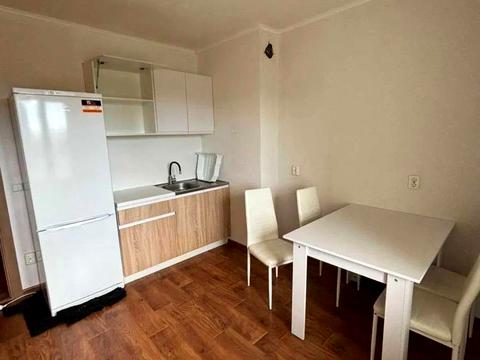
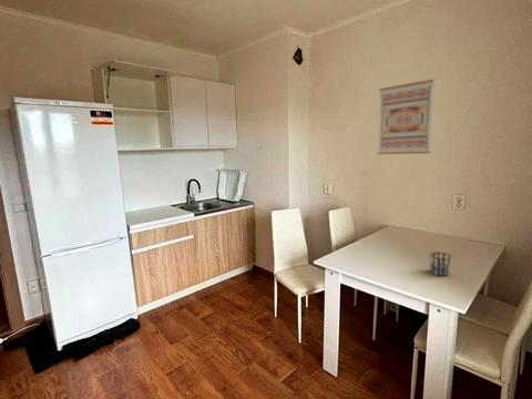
+ cup [429,250,452,277]
+ wall art [377,78,436,155]
